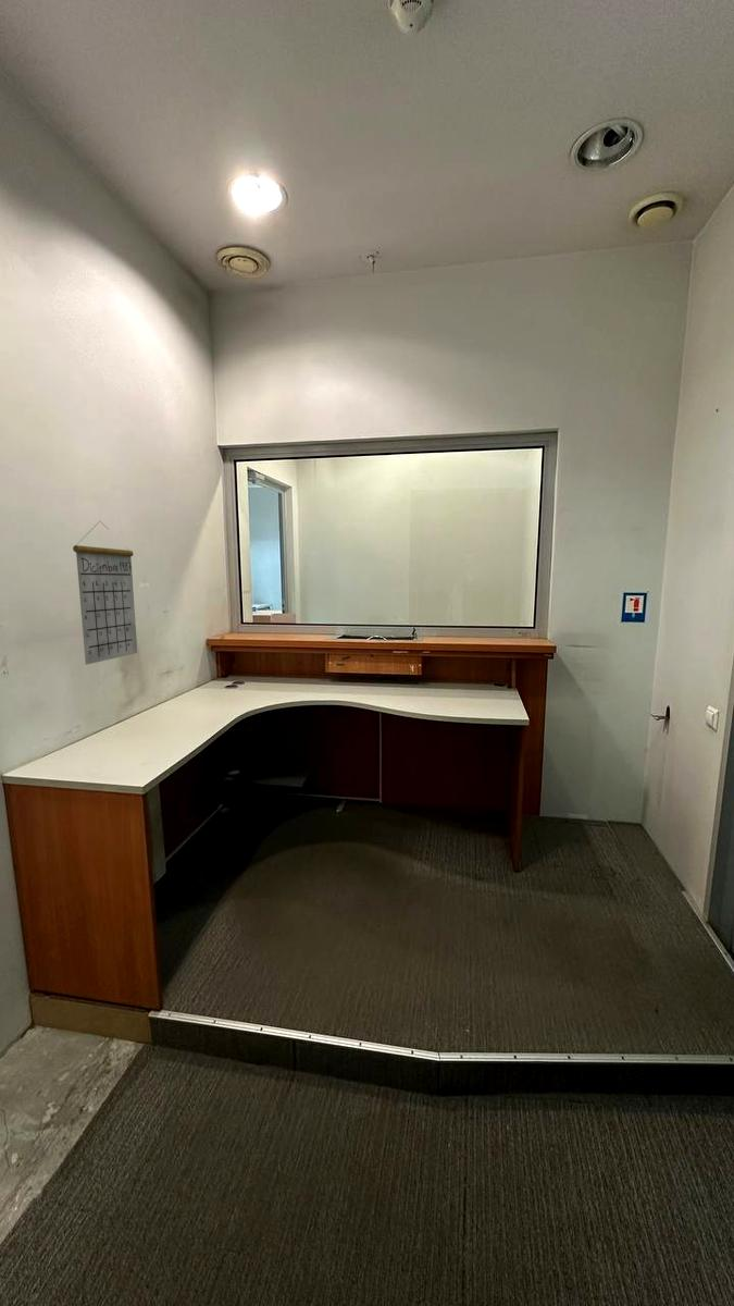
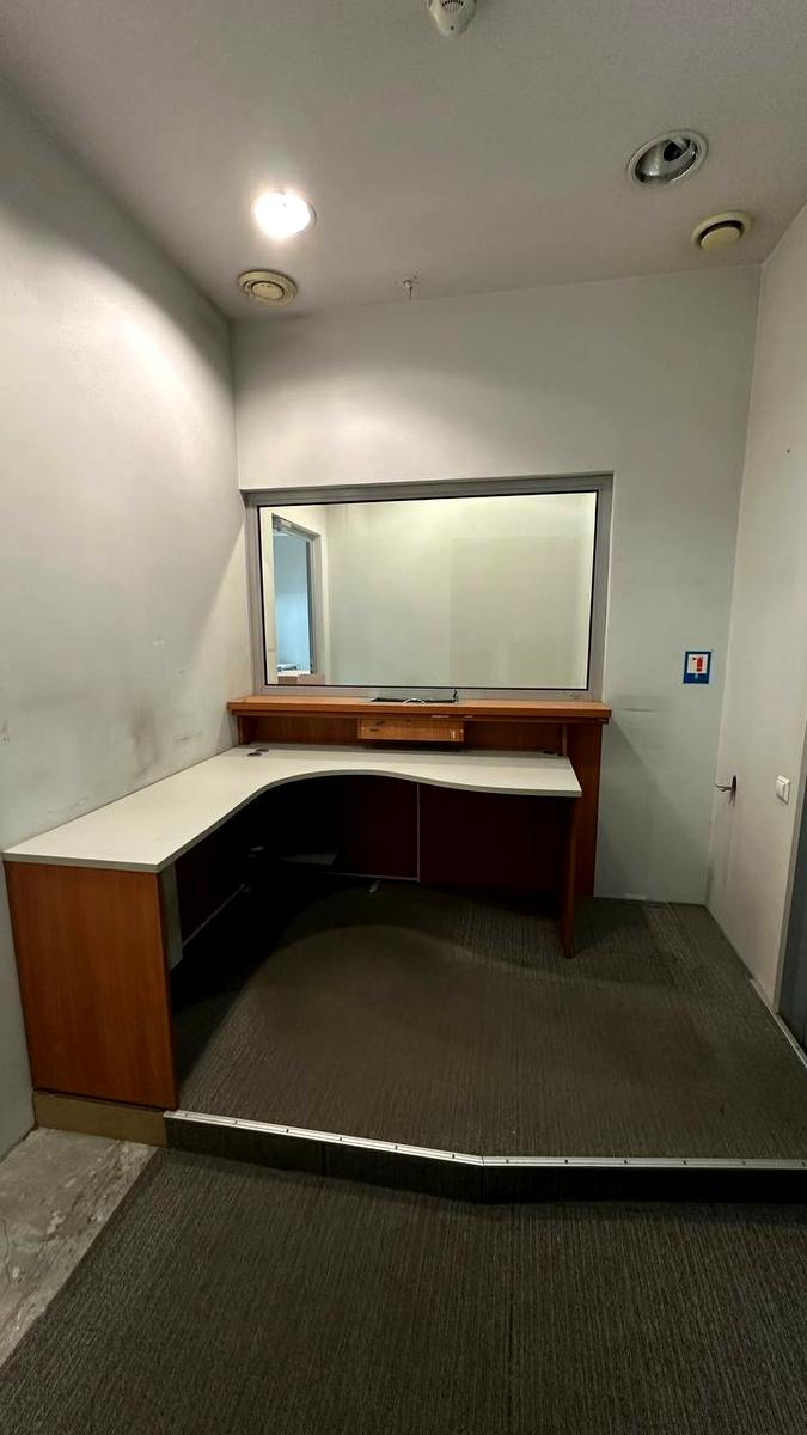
- calendar [72,520,138,666]
